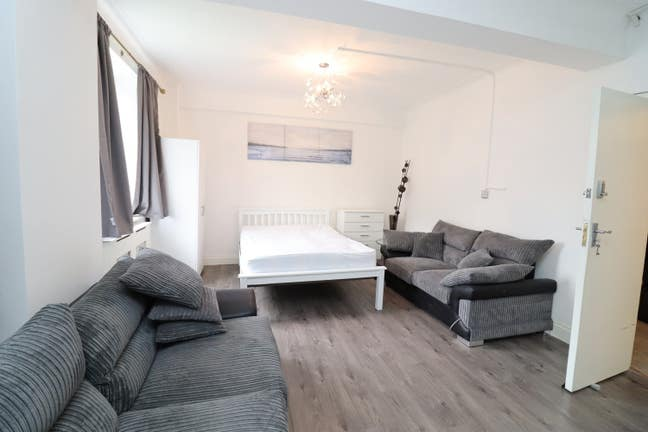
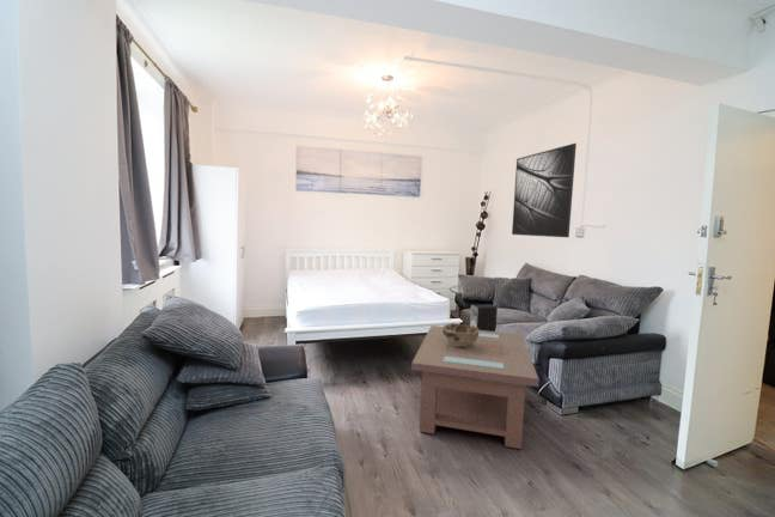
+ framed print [511,142,578,238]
+ speaker [469,303,499,332]
+ coffee table [410,324,539,450]
+ decorative bowl [443,322,478,347]
